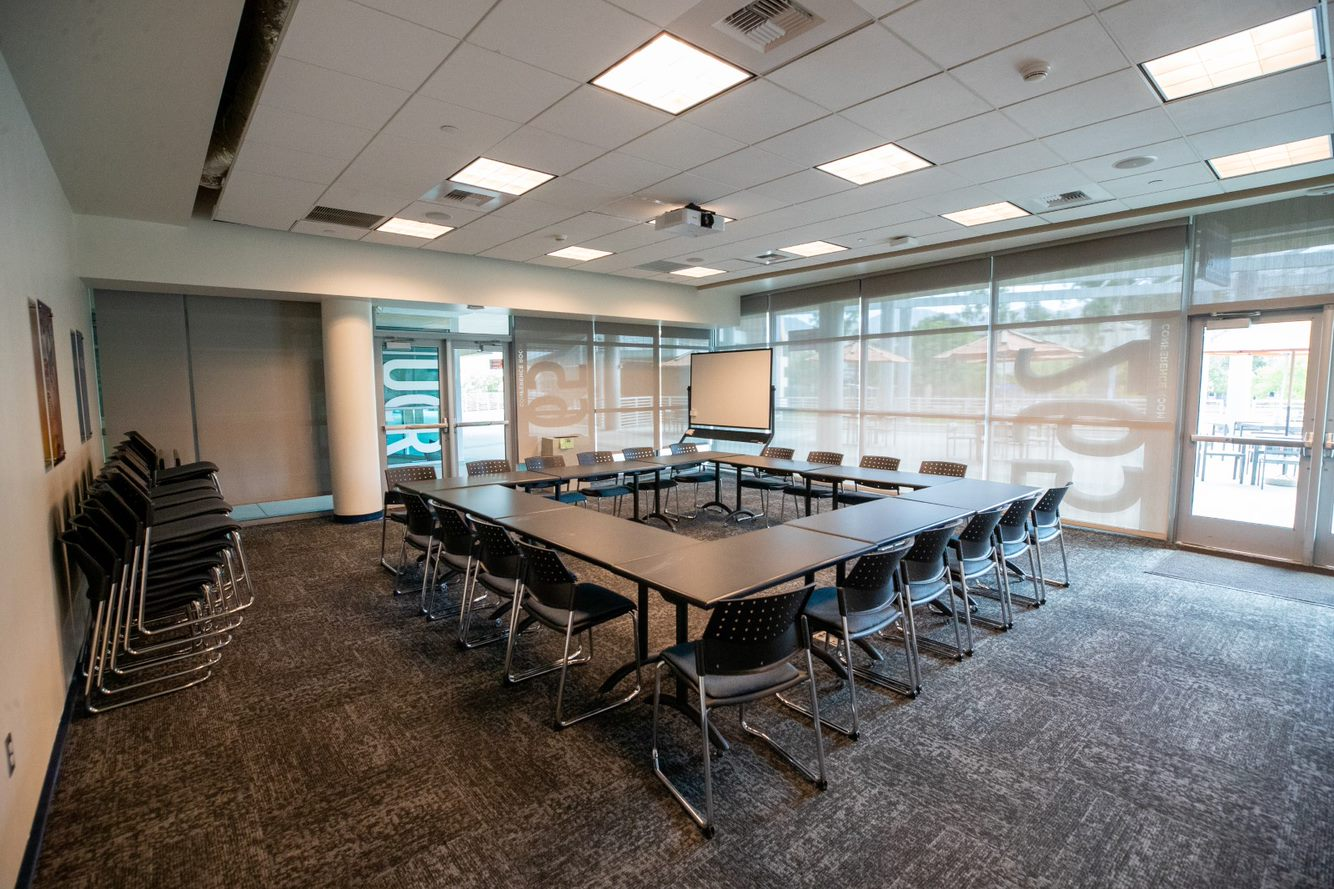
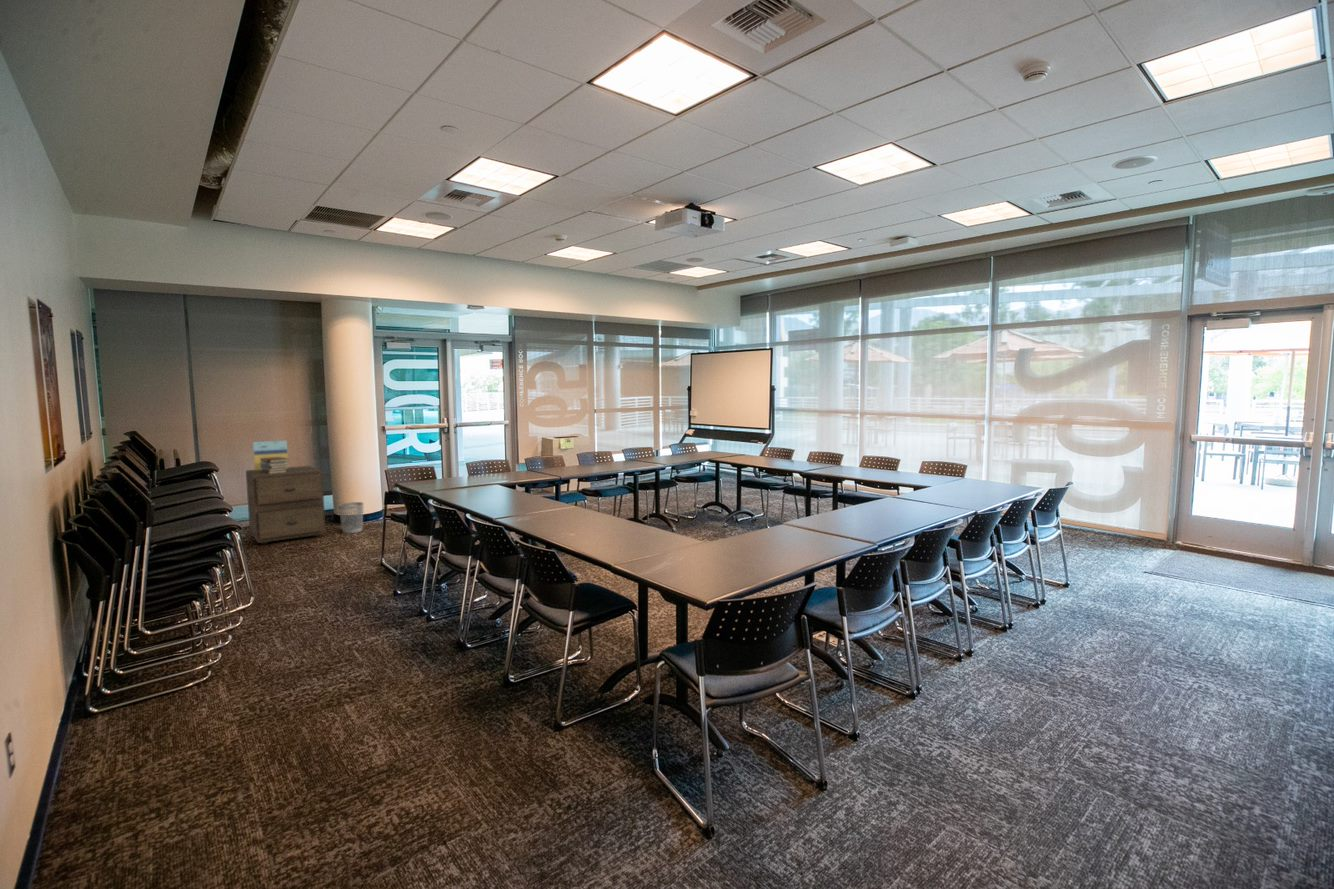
+ architectural model [252,440,289,470]
+ book stack [260,457,289,474]
+ filing cabinet [245,465,327,545]
+ wastebasket [338,501,365,534]
